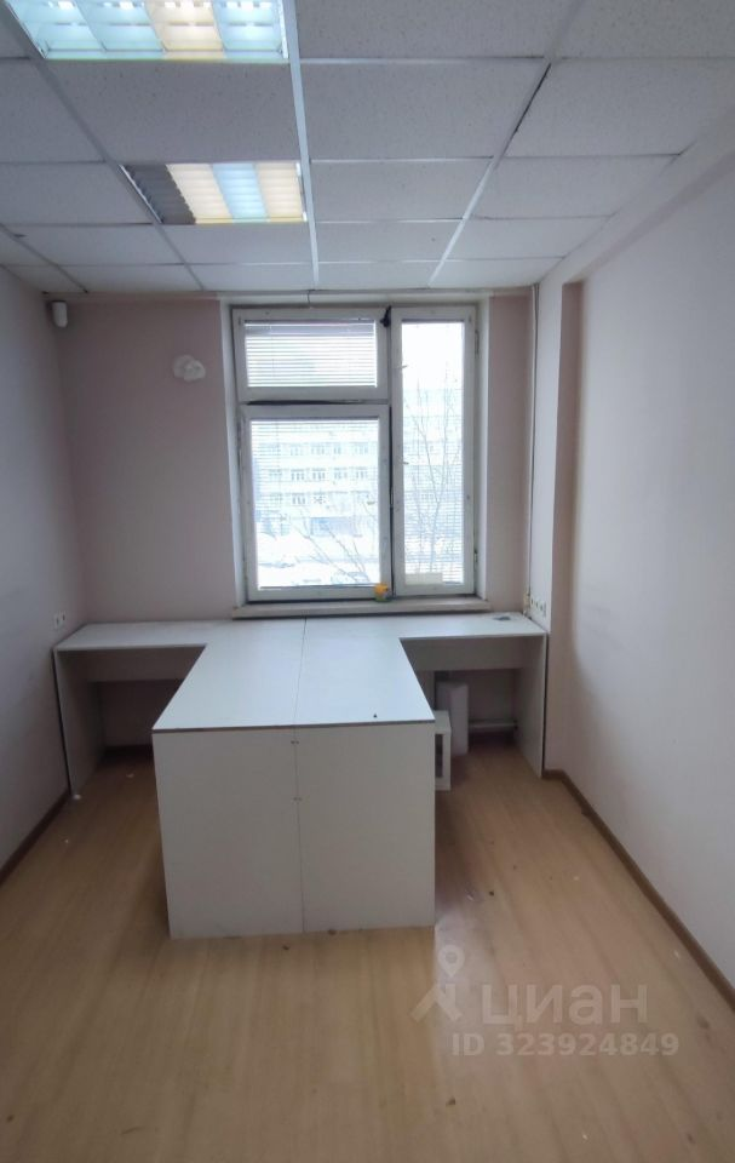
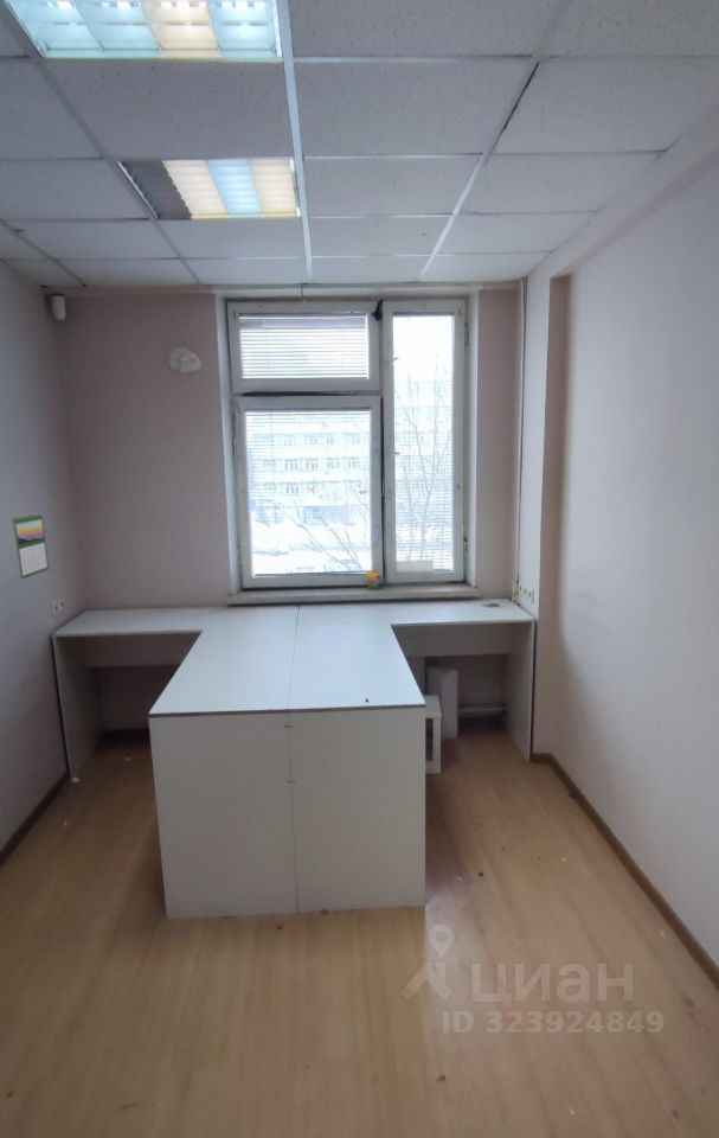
+ calendar [11,512,50,580]
